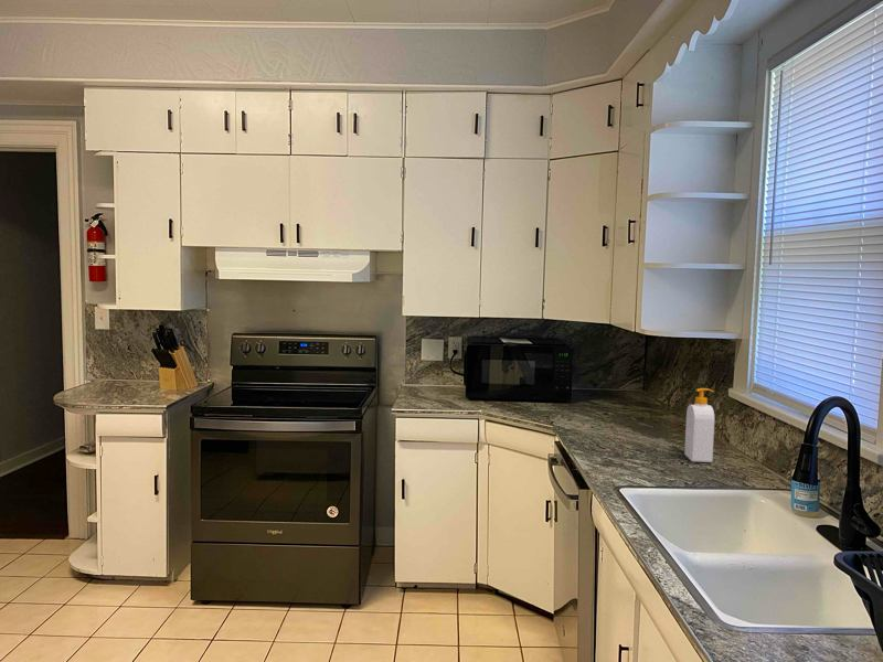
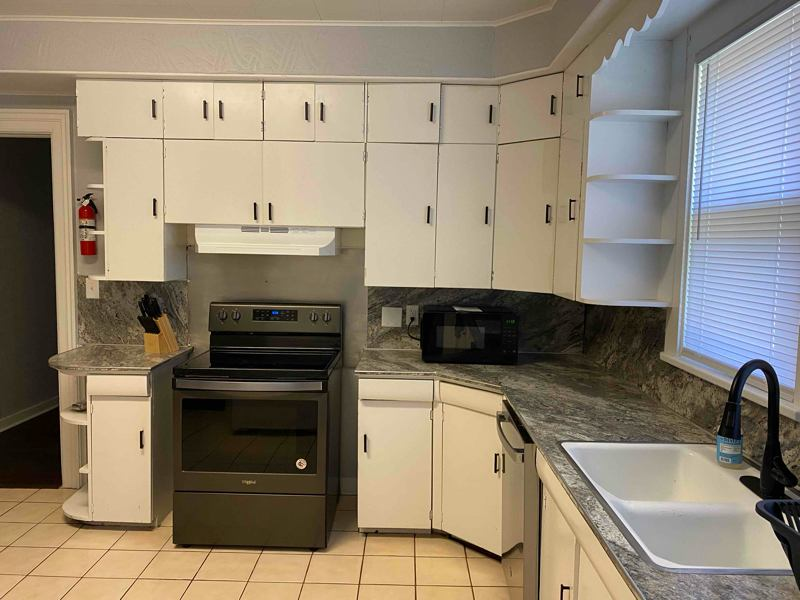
- soap bottle [683,387,715,463]
